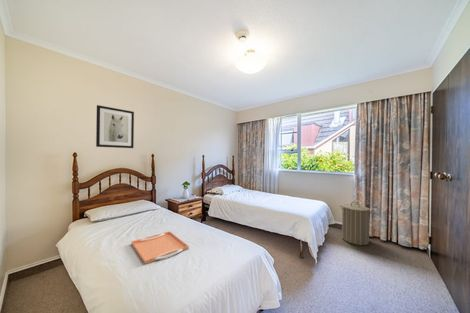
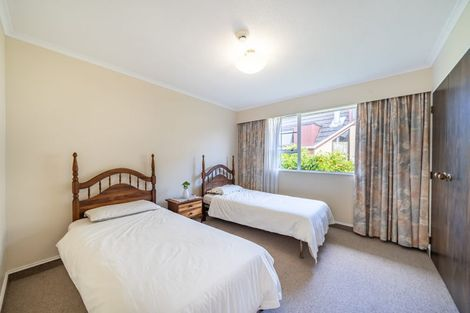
- serving tray [130,230,190,265]
- laundry hamper [339,201,374,246]
- wall art [95,104,135,149]
